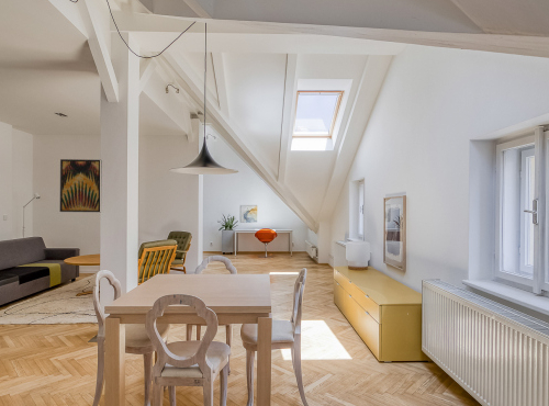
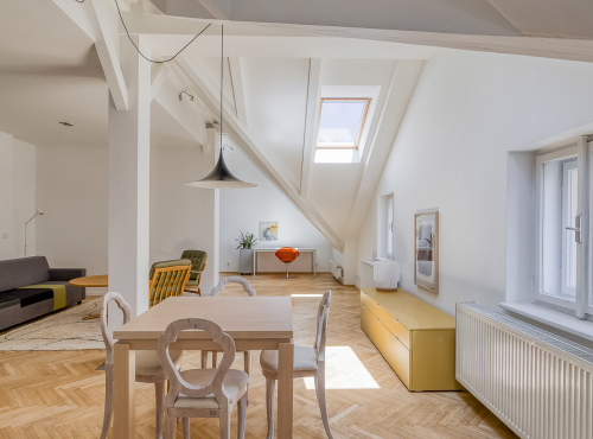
- wall art [59,158,101,213]
